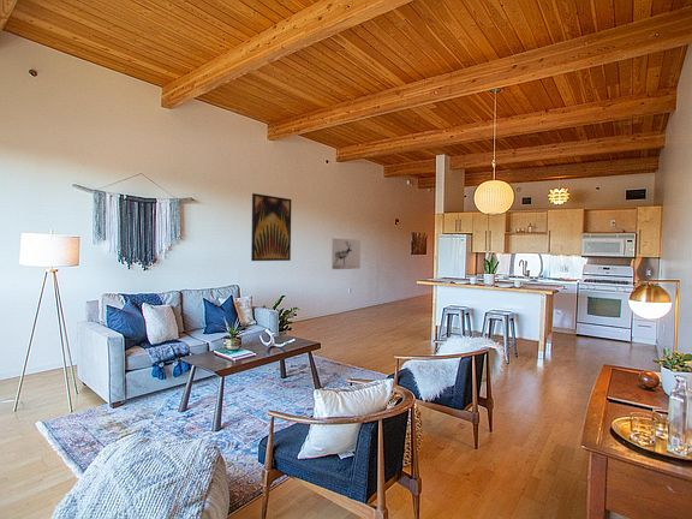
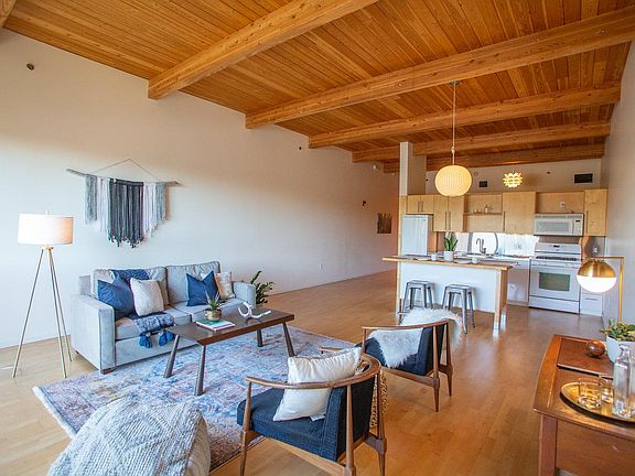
- wall art [330,237,362,270]
- wall art [250,192,292,262]
